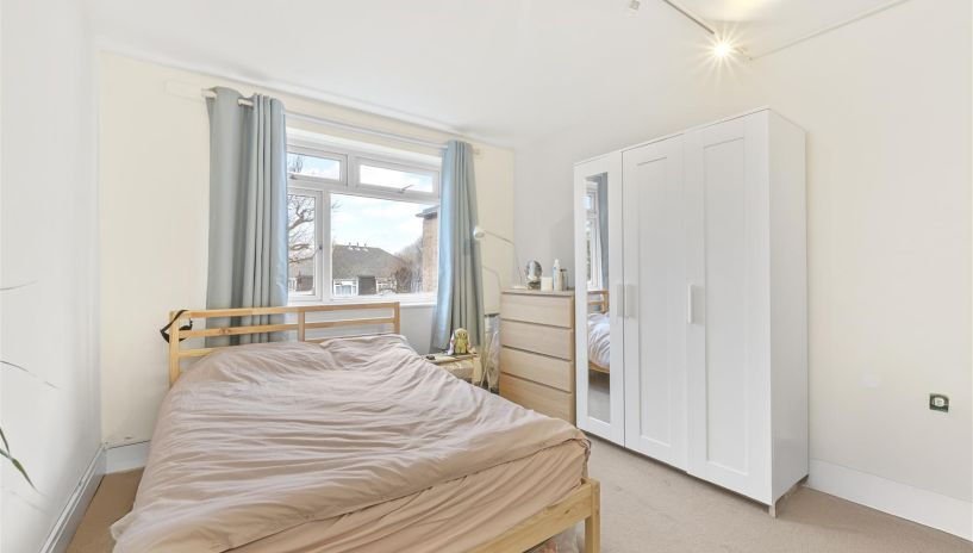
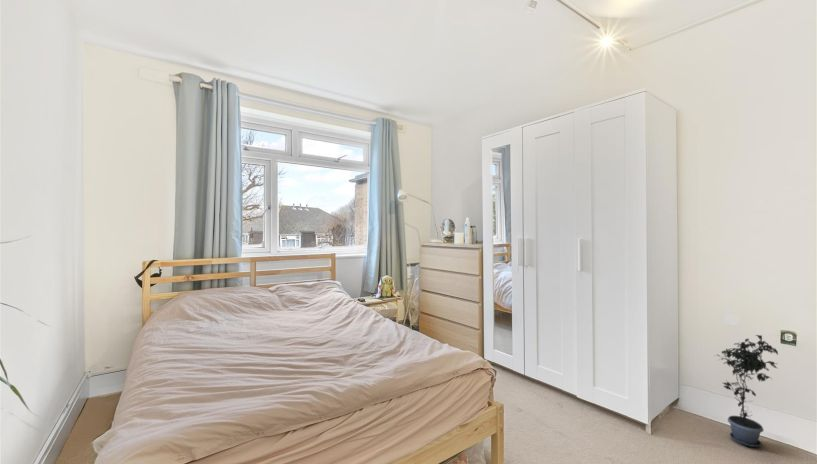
+ potted plant [714,334,779,448]
